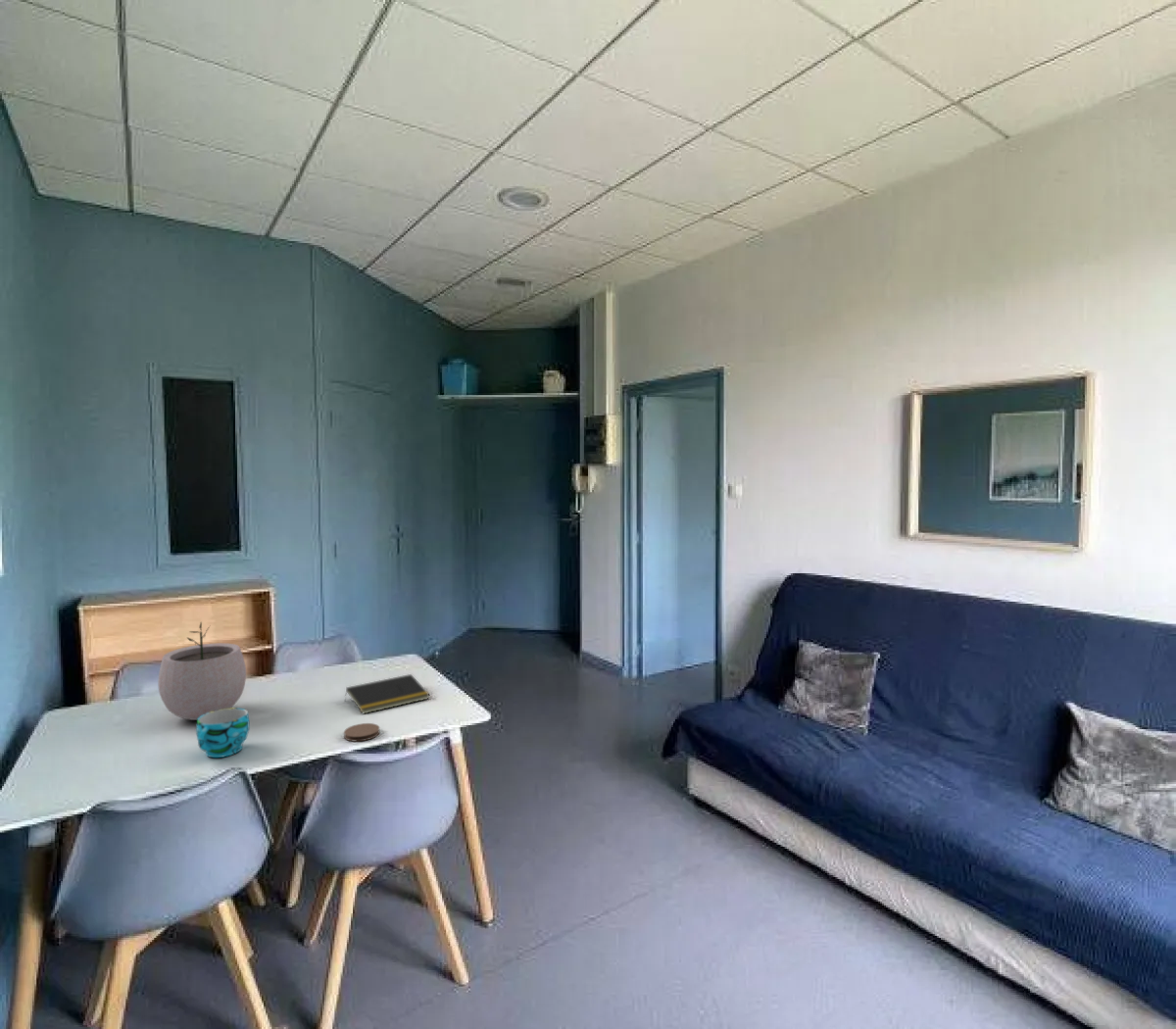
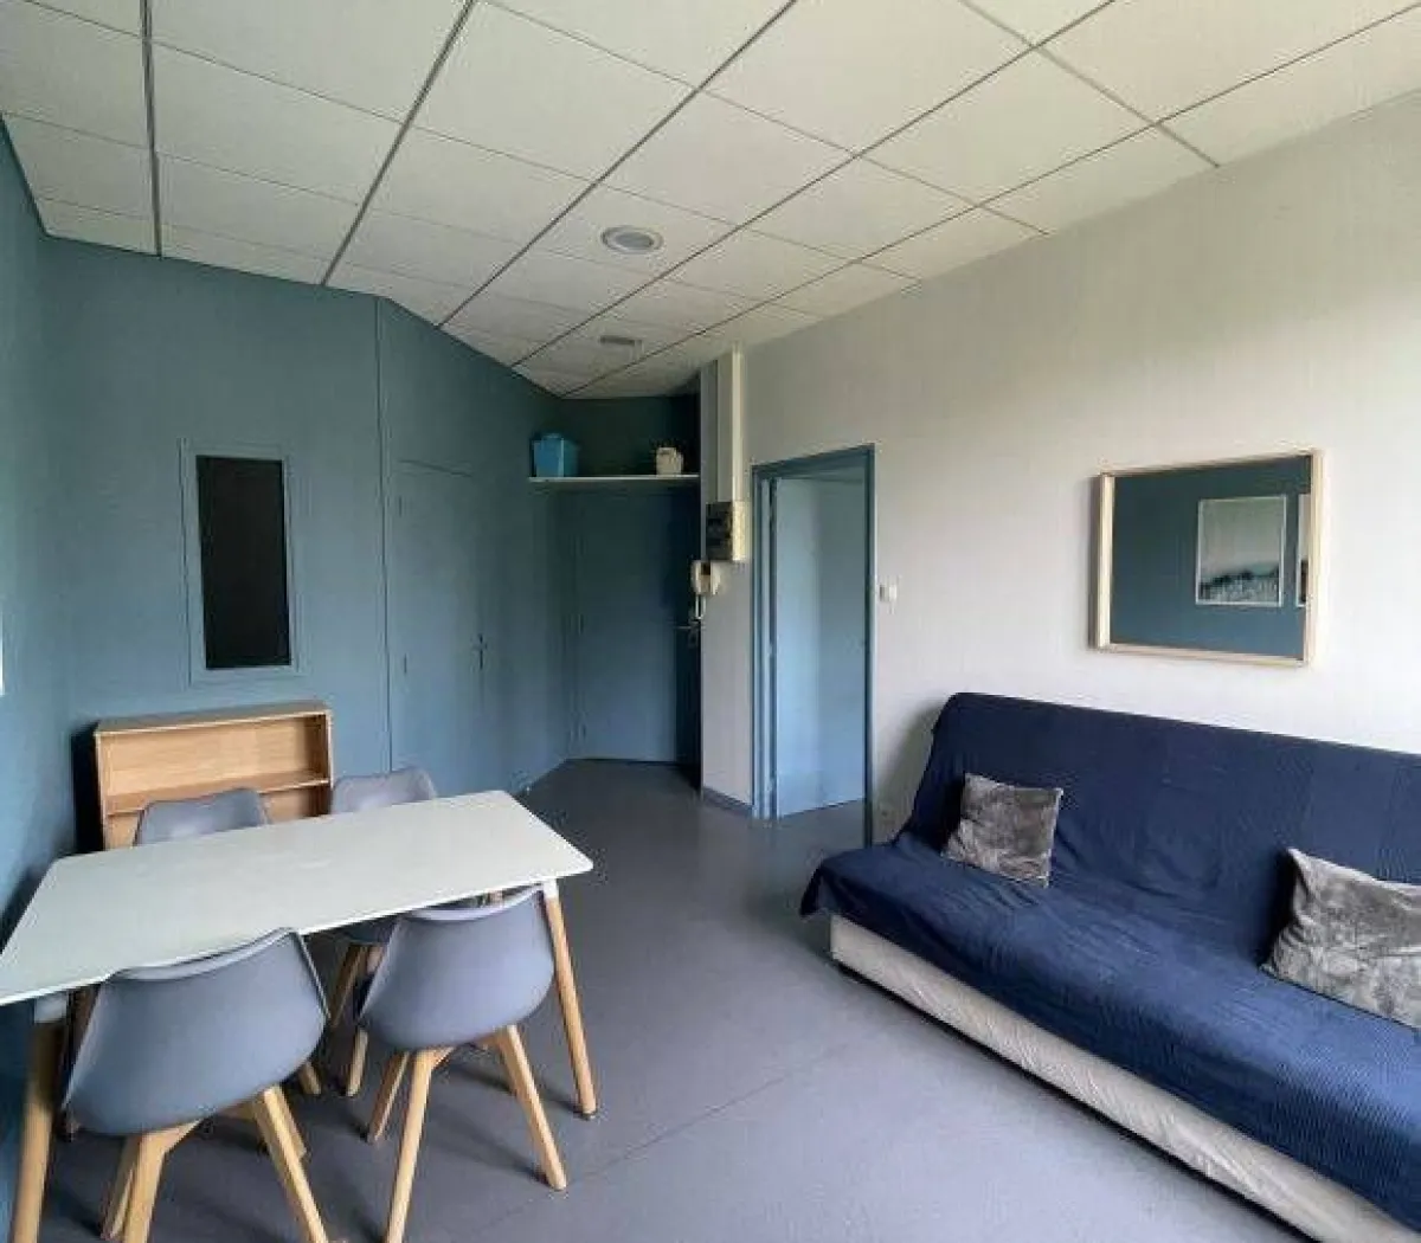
- notepad [344,673,431,715]
- cup [195,708,250,759]
- plant pot [157,621,247,721]
- coaster [343,722,380,742]
